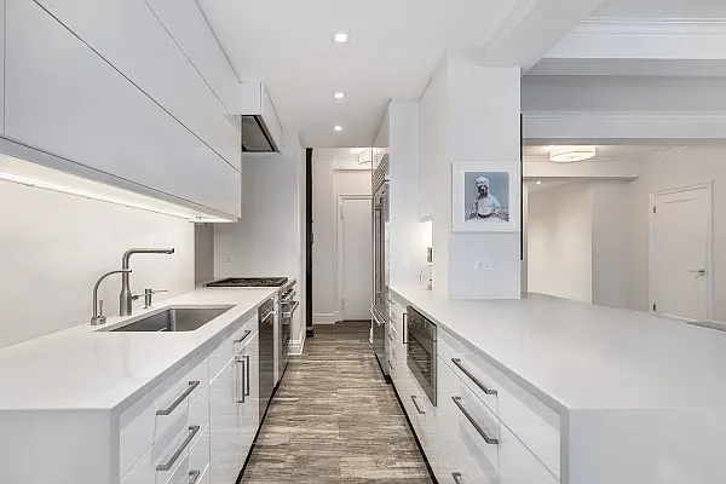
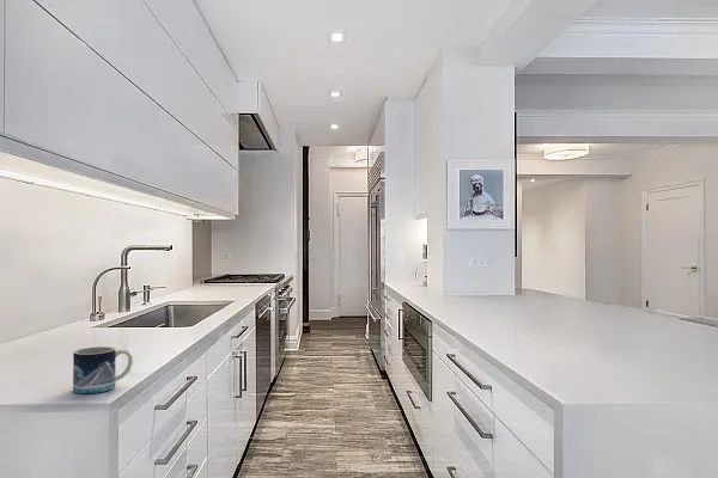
+ mug [72,345,134,394]
